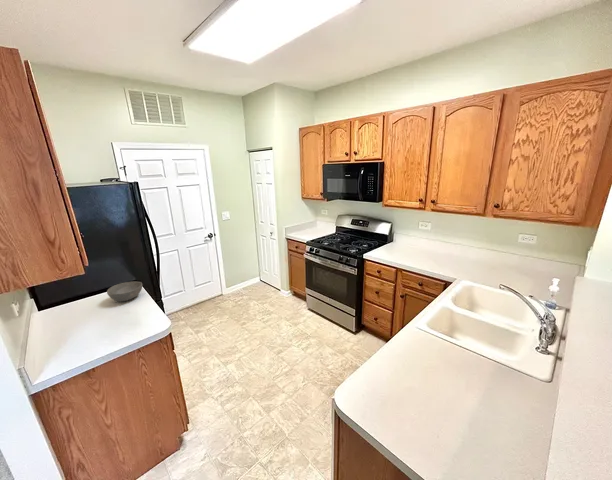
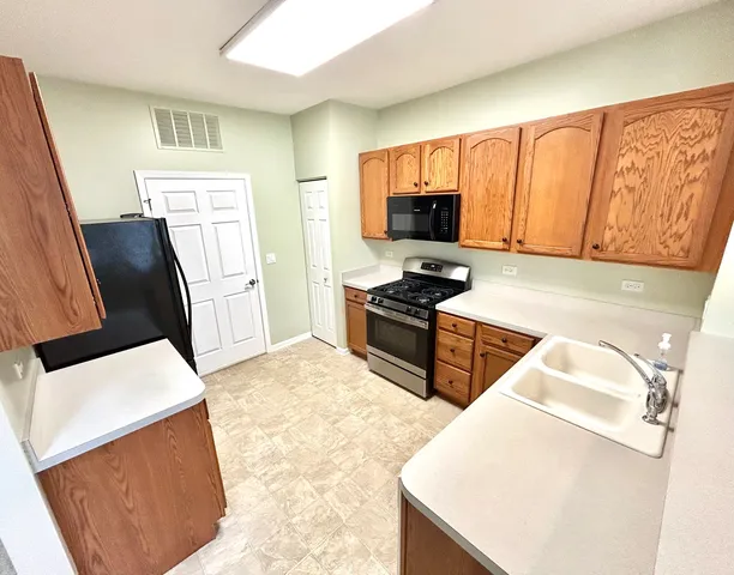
- bowl [106,280,143,303]
